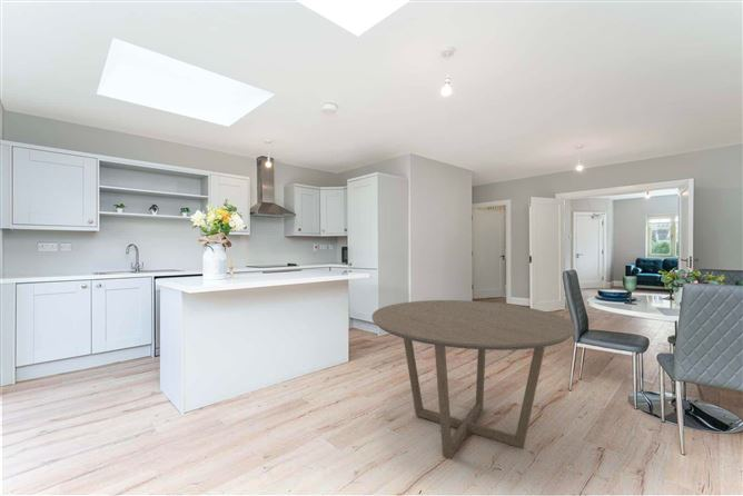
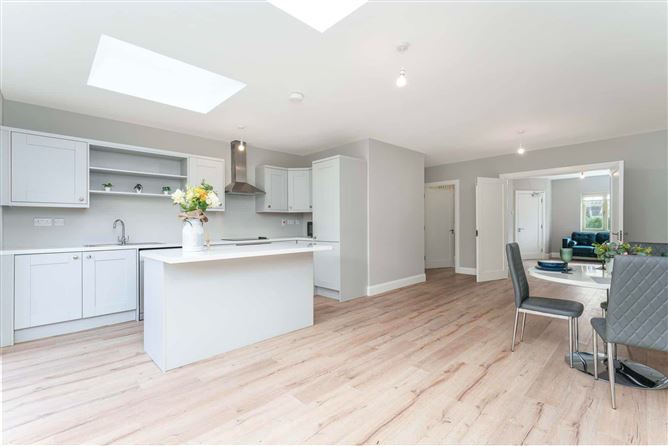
- dining table [370,299,577,460]
